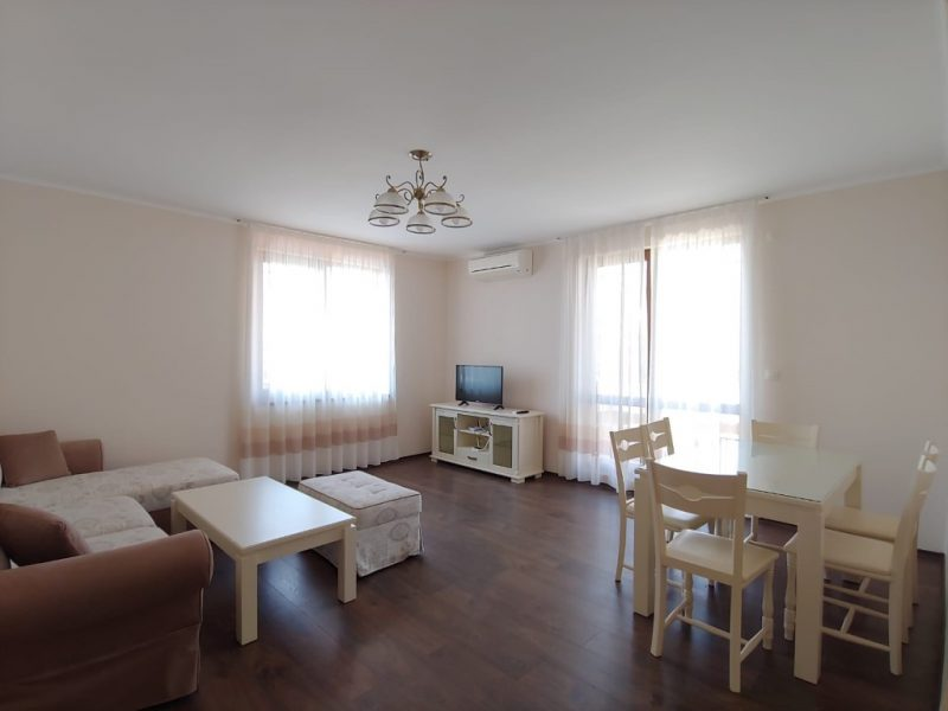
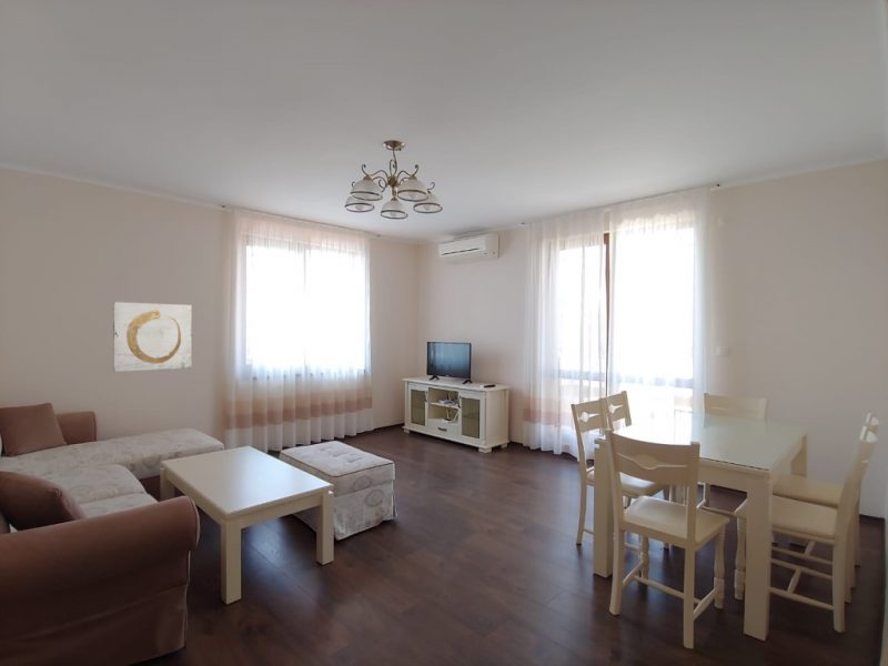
+ wall art [112,301,192,373]
